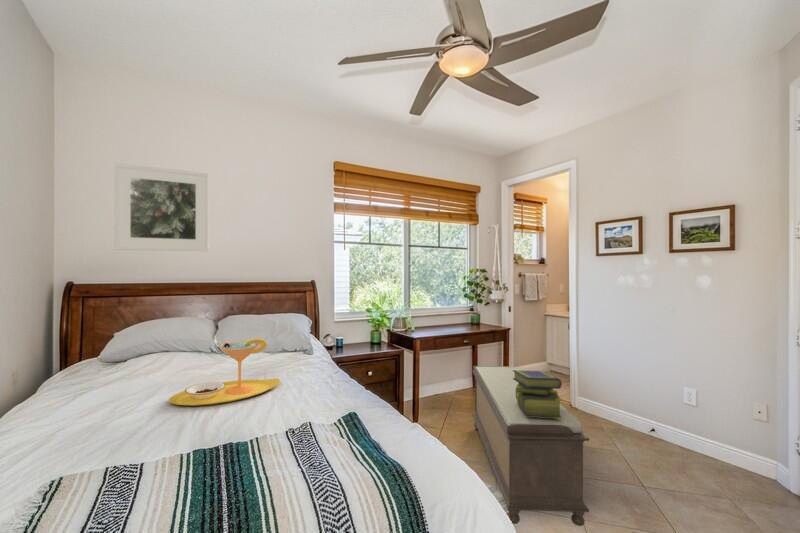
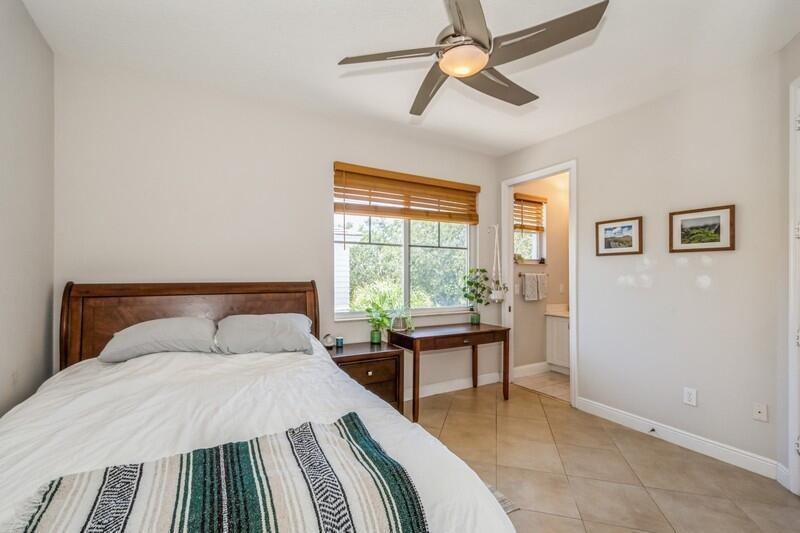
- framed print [114,162,210,253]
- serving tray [168,337,282,407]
- stack of books [513,369,563,419]
- bench [471,365,591,527]
